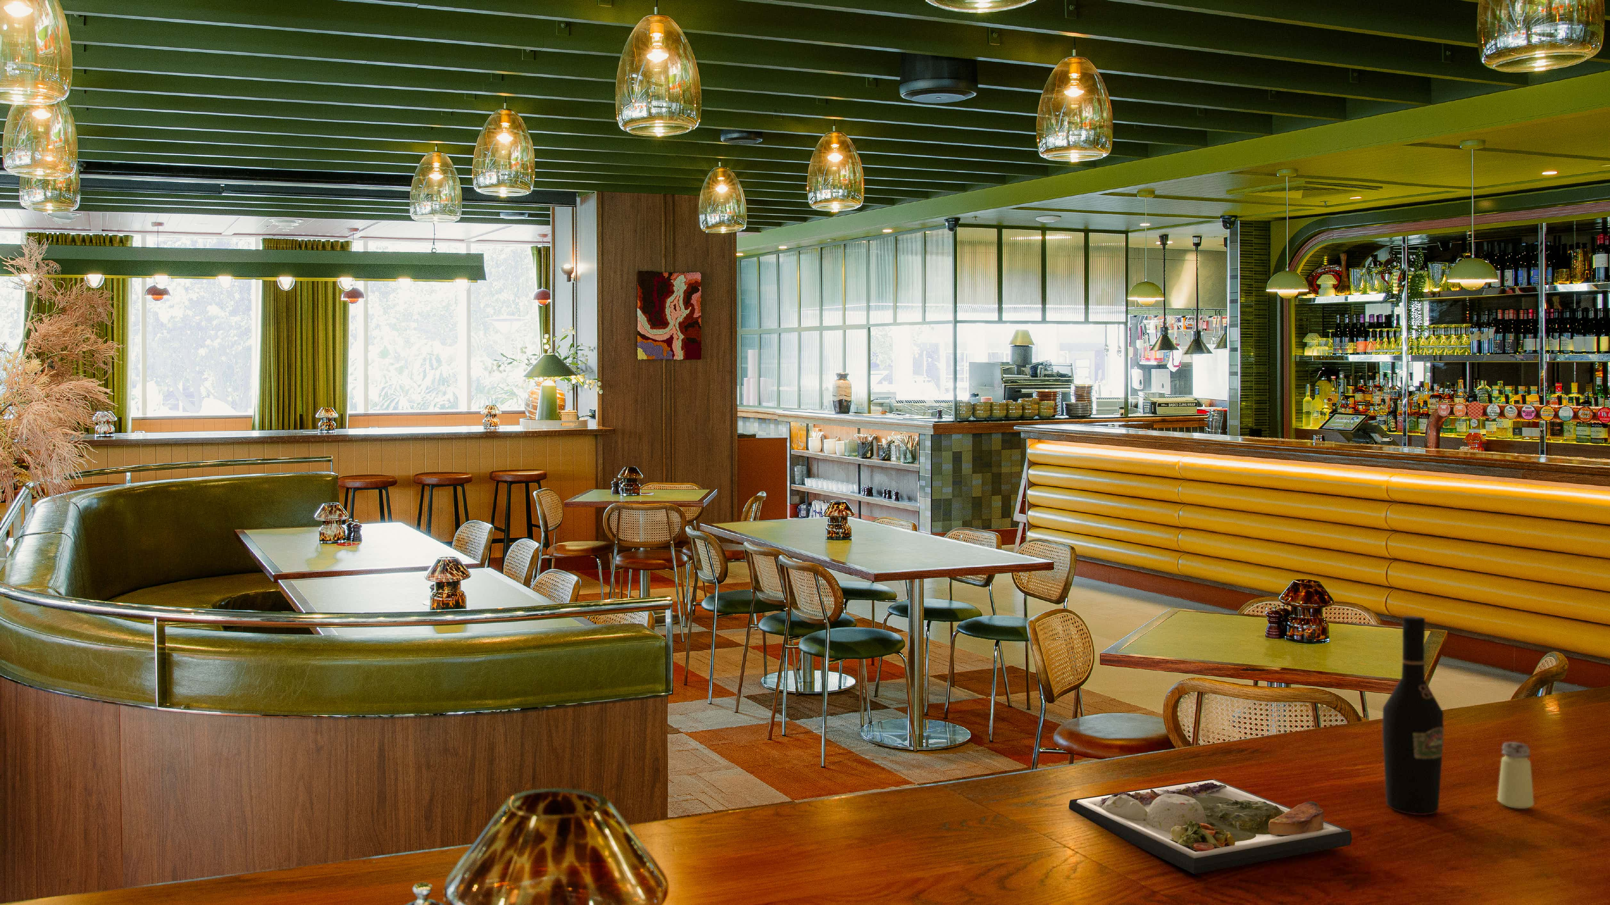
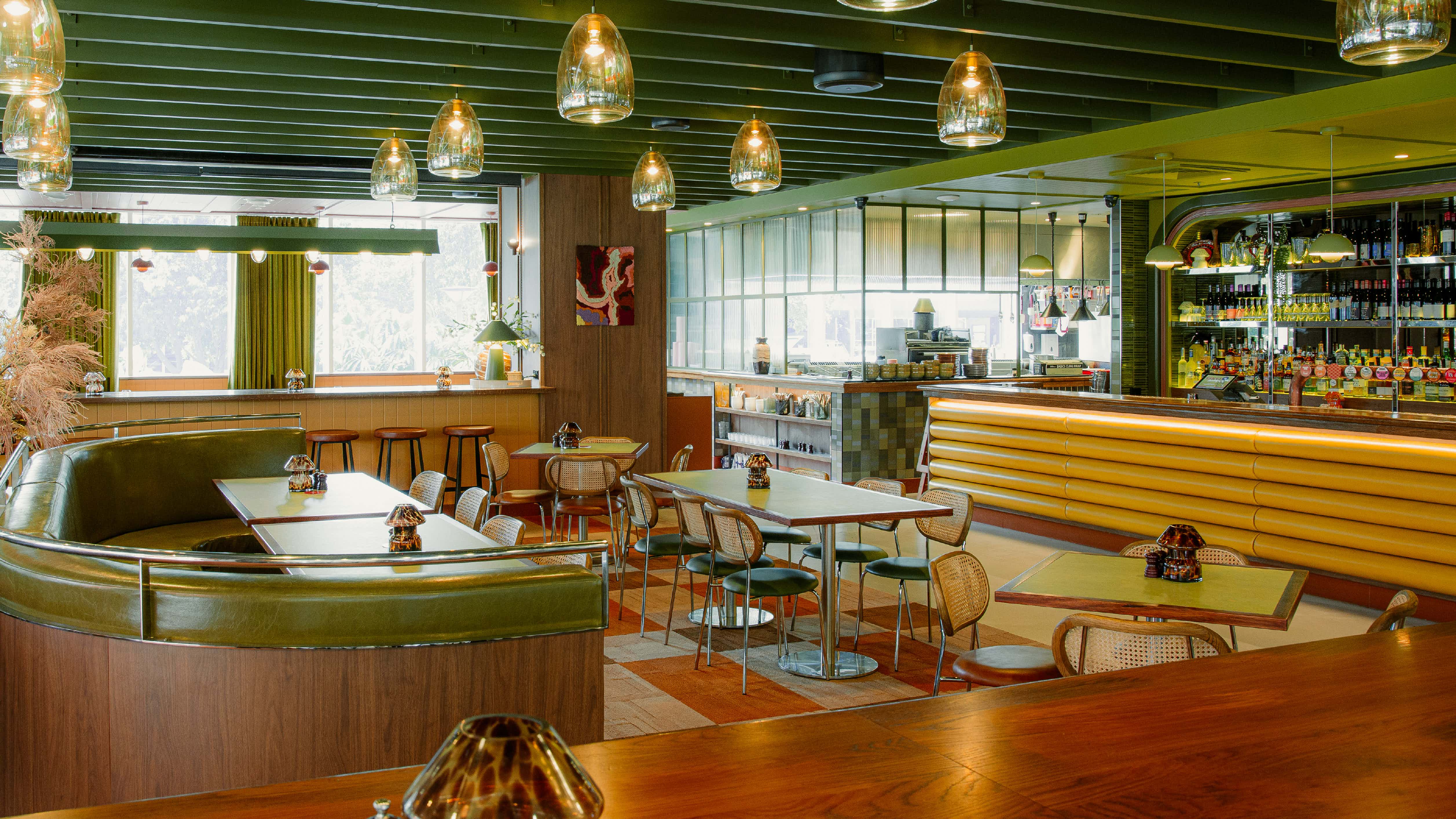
- dinner plate [1068,779,1352,874]
- wine bottle [1382,615,1444,815]
- saltshaker [1497,741,1534,809]
